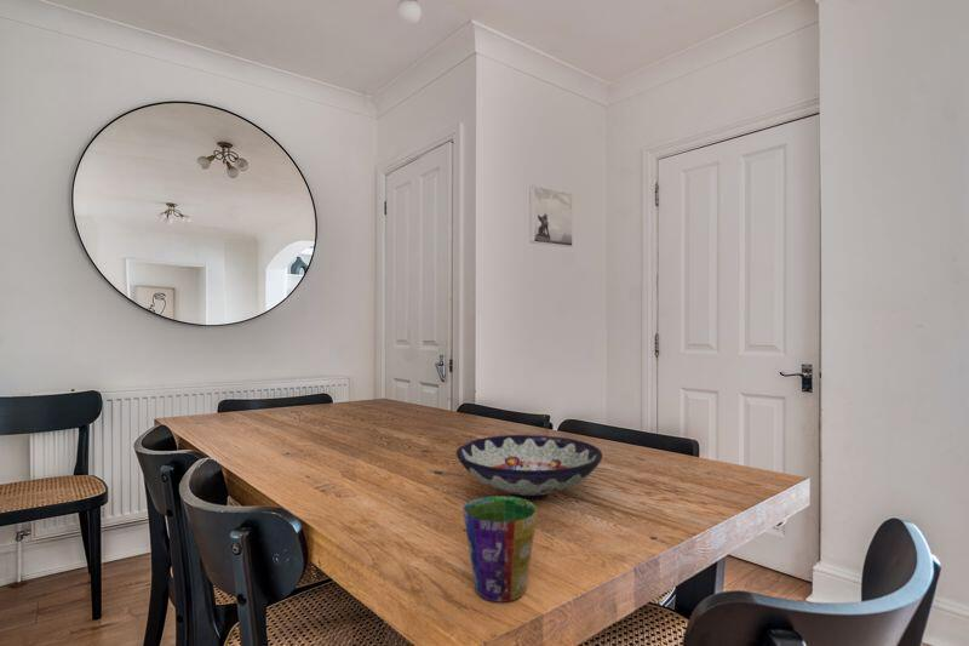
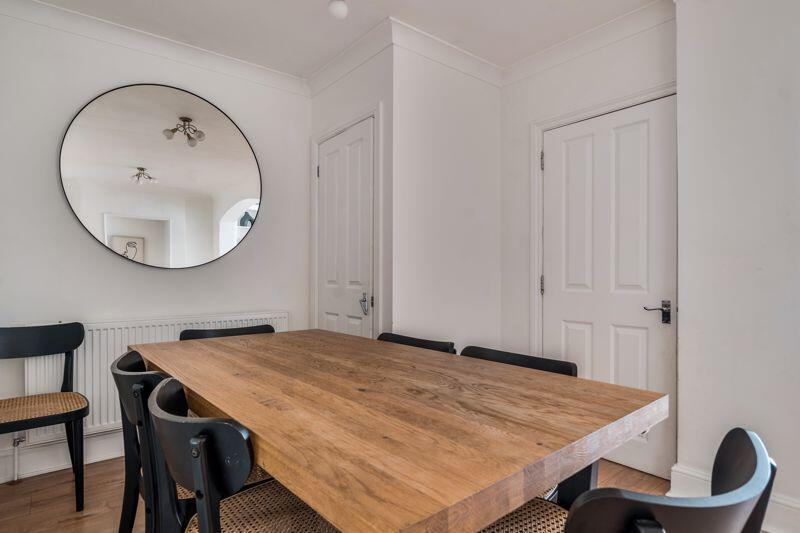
- cup [461,494,539,604]
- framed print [528,184,574,248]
- bowl [455,434,603,502]
